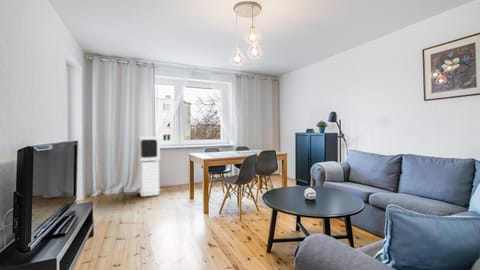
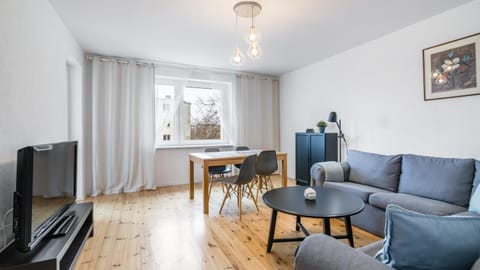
- air purifier [137,136,161,197]
